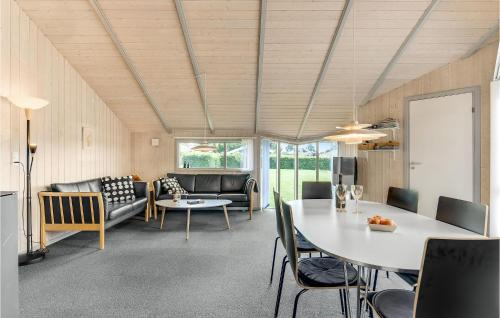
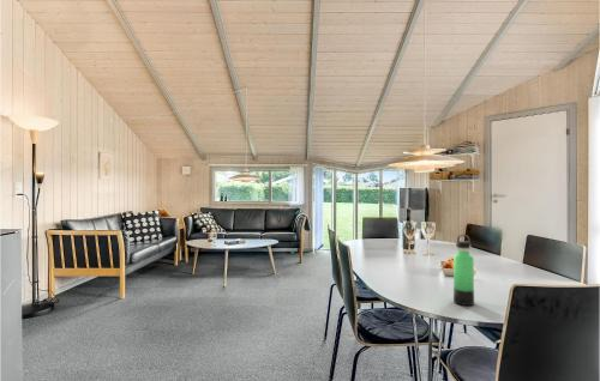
+ thermos bottle [452,234,475,307]
